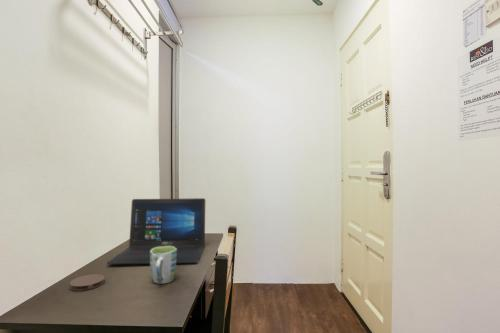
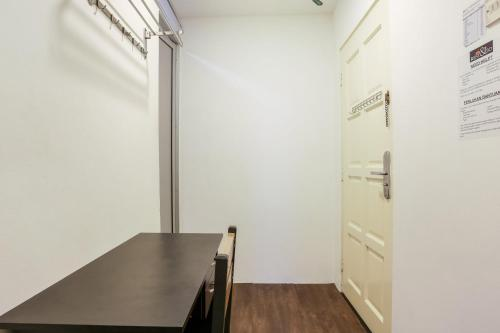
- laptop [106,197,206,265]
- coaster [69,273,105,292]
- mug [149,246,177,285]
